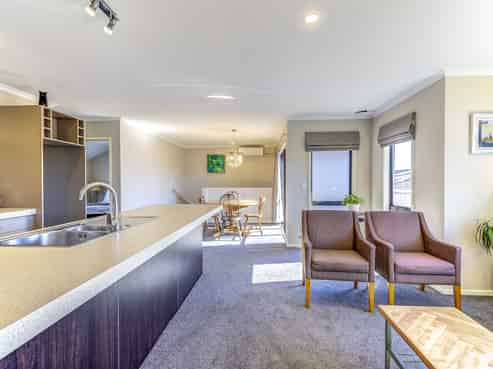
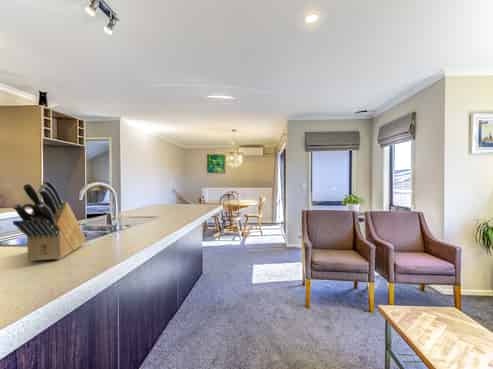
+ knife block [11,178,87,262]
